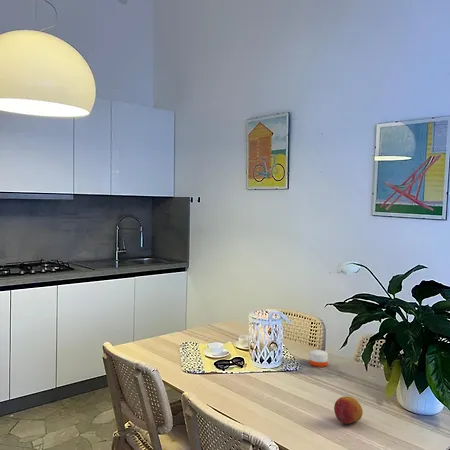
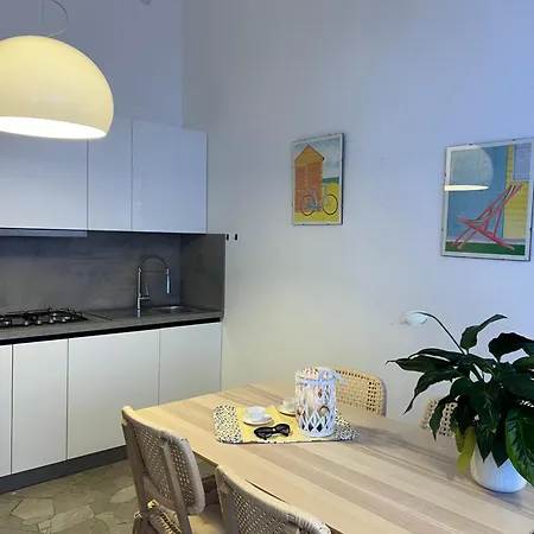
- fruit [333,396,364,425]
- candle [309,339,329,368]
